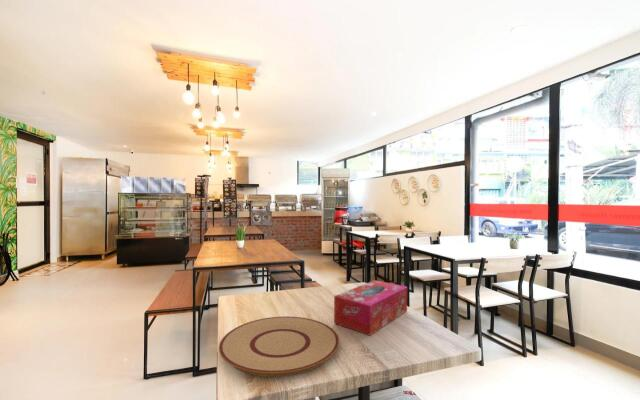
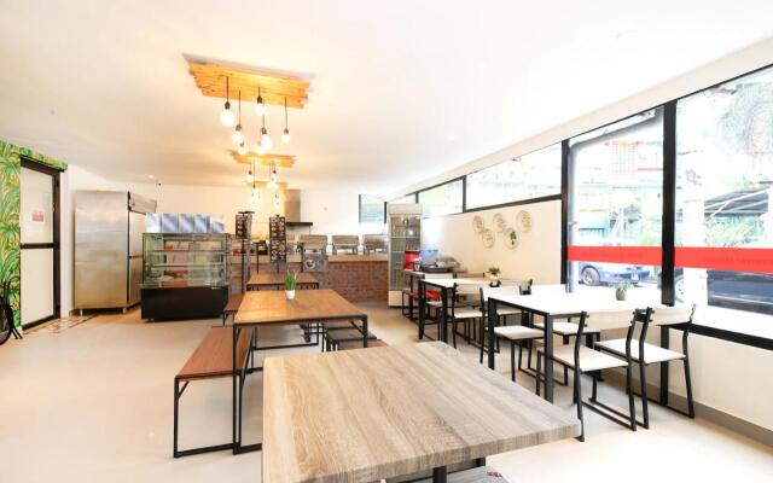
- plate [218,316,340,378]
- tissue box [333,279,408,336]
